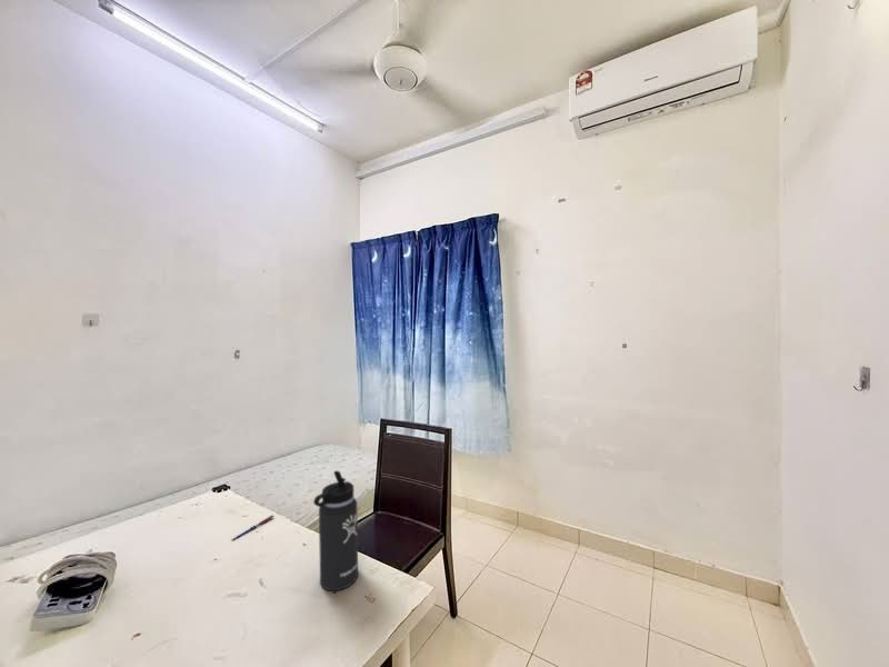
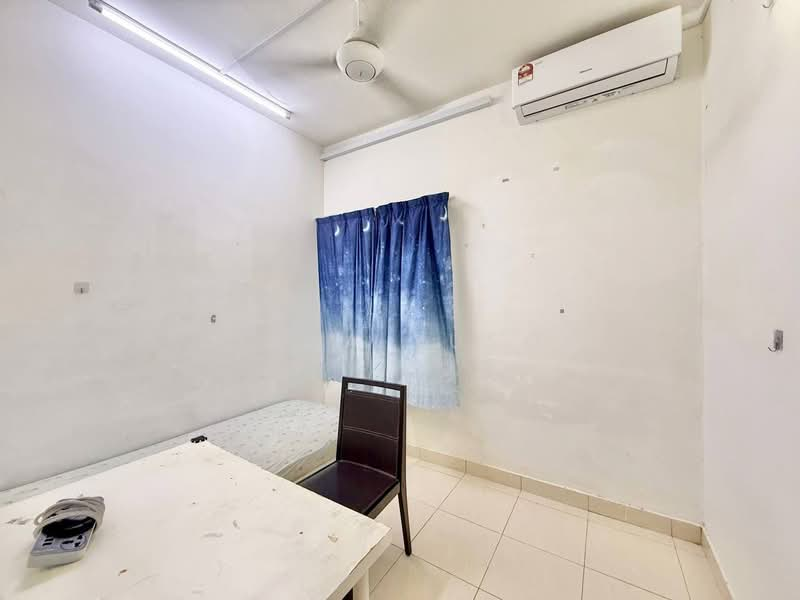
- pen [231,514,276,541]
- thermos bottle [312,469,359,591]
